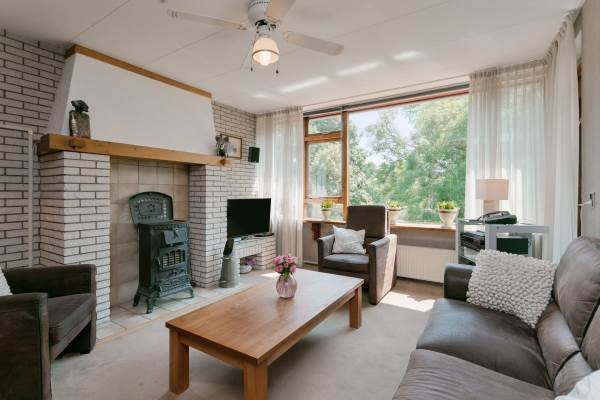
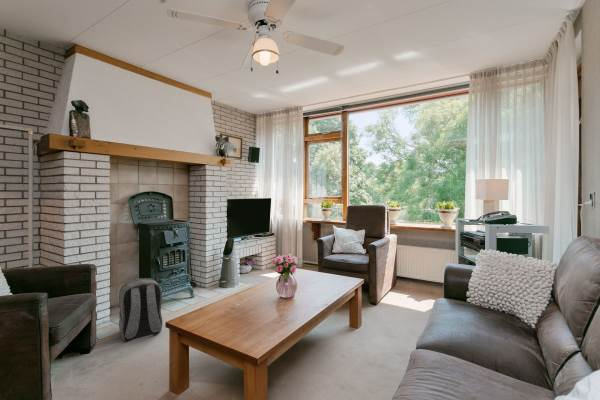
+ backpack [117,278,163,342]
